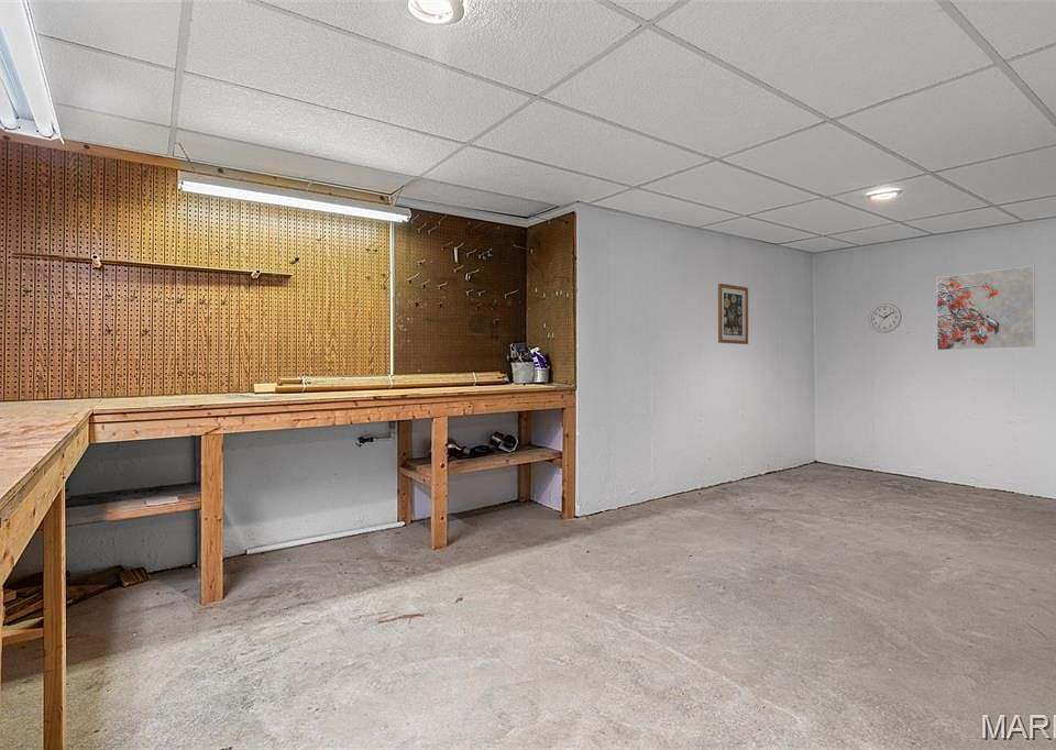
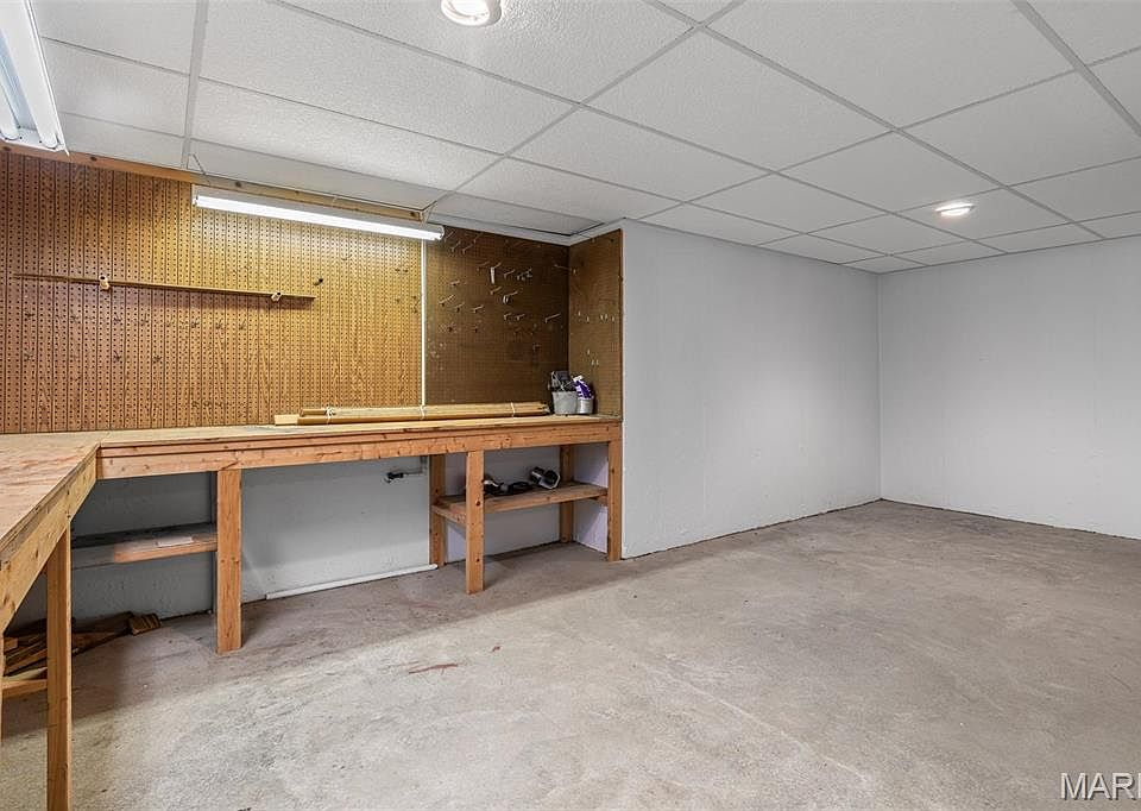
- wall art [717,283,749,345]
- wall clock [868,302,903,334]
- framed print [936,264,1036,351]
